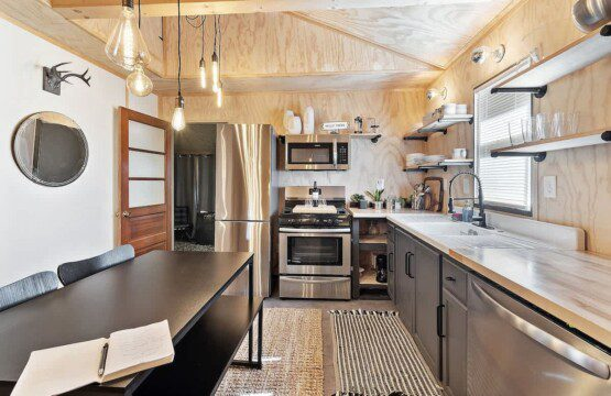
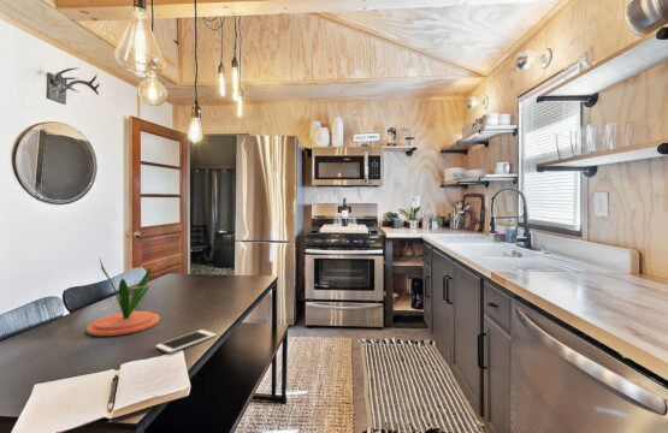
+ cell phone [154,328,217,354]
+ plant [85,259,161,337]
